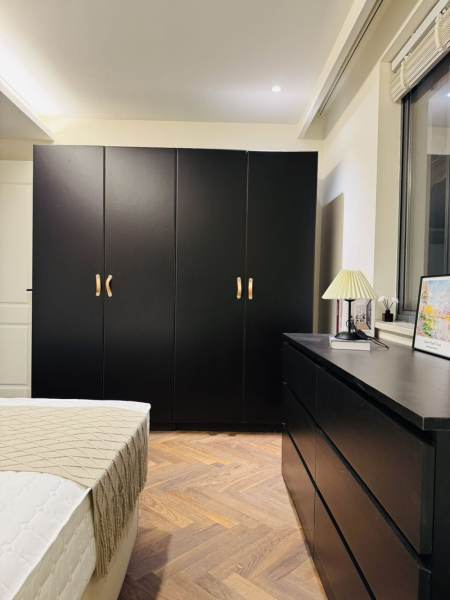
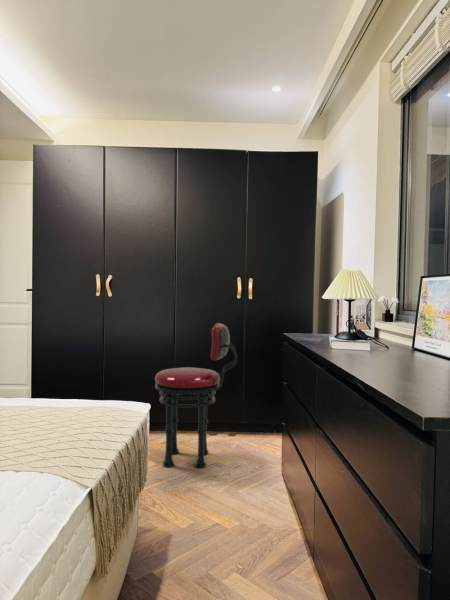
+ stool [154,322,238,469]
